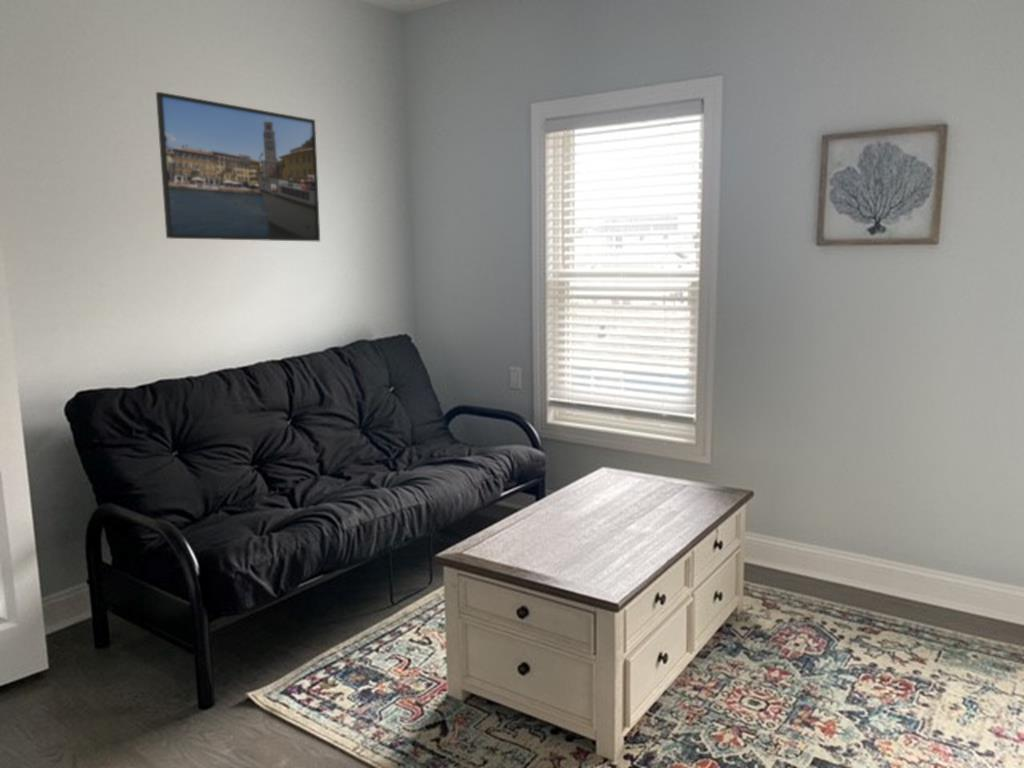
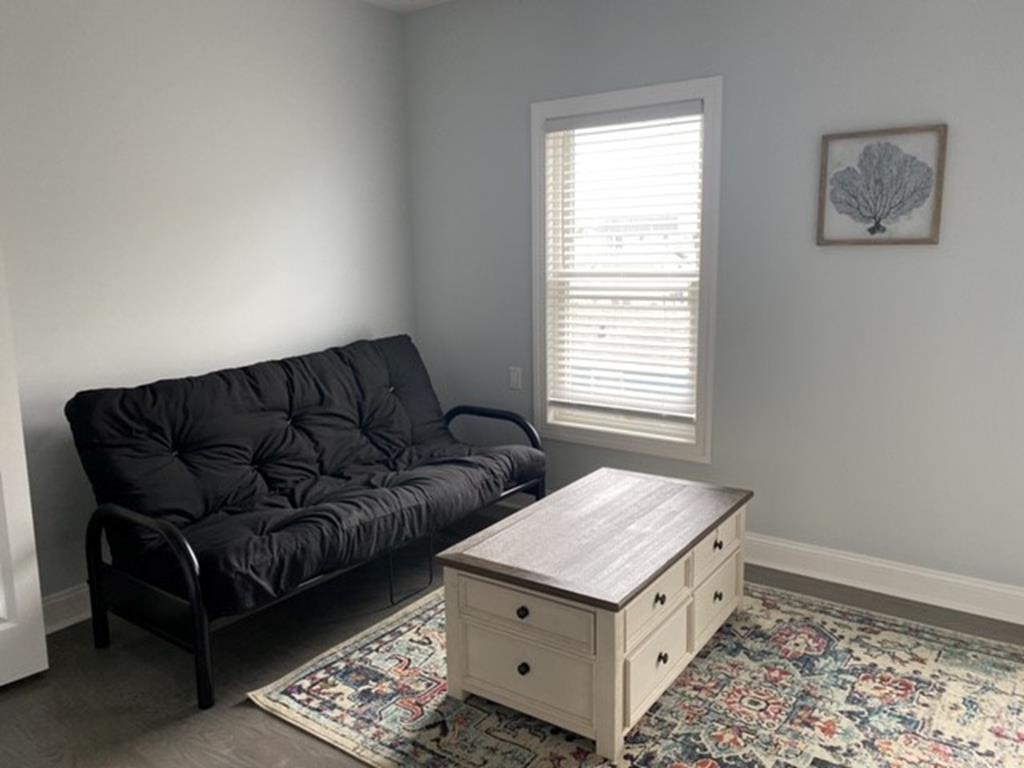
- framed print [155,91,321,242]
